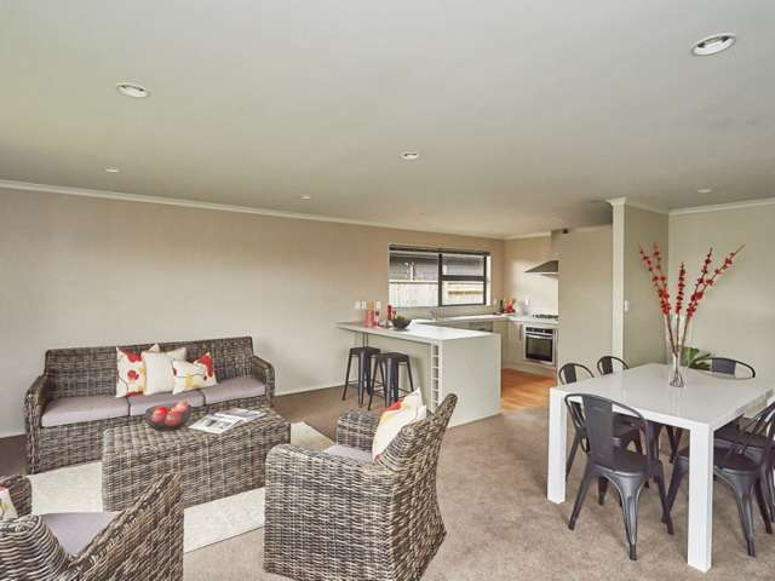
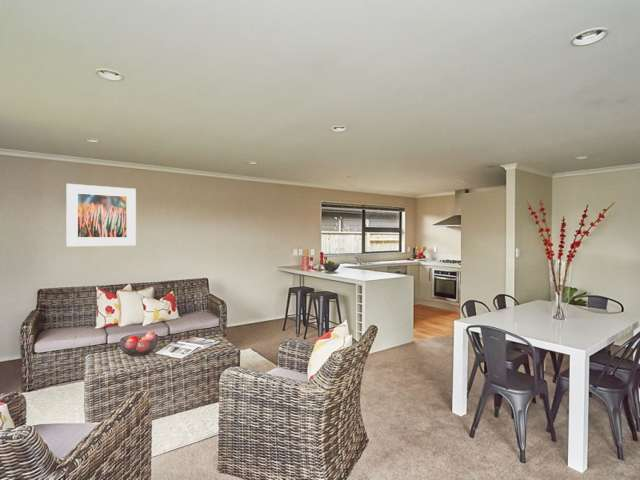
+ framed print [65,183,137,247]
